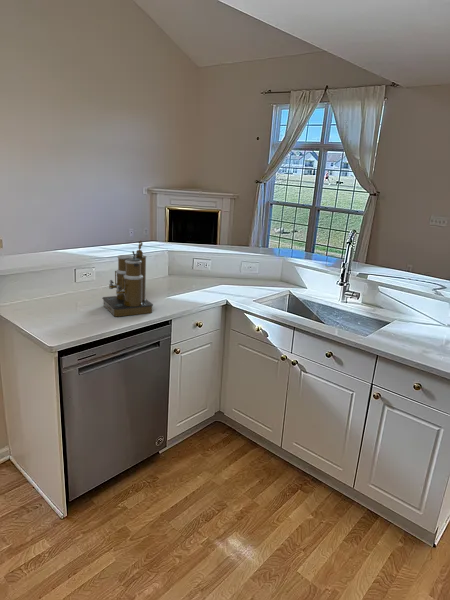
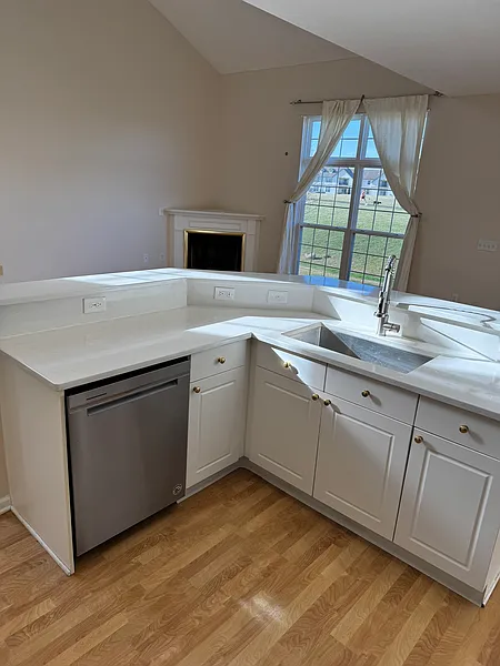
- coffee maker [101,239,154,317]
